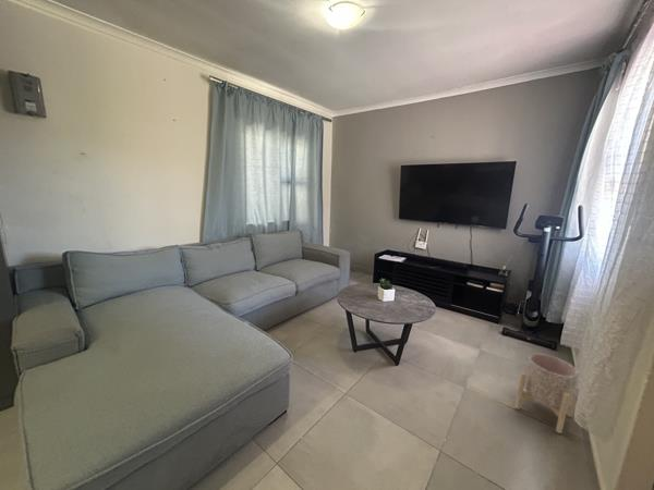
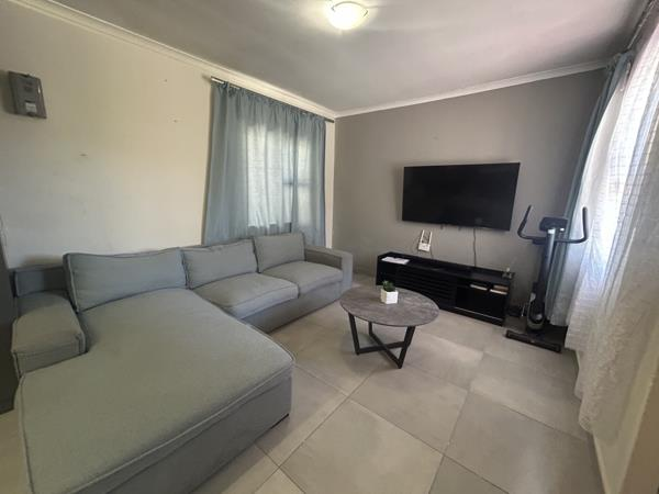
- planter [513,353,580,434]
